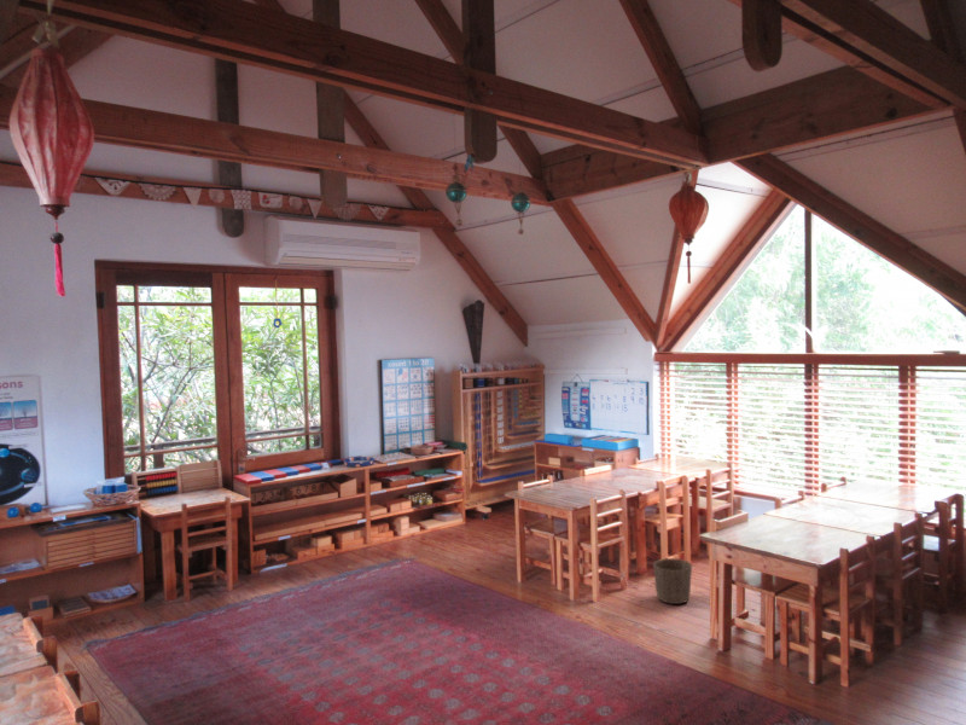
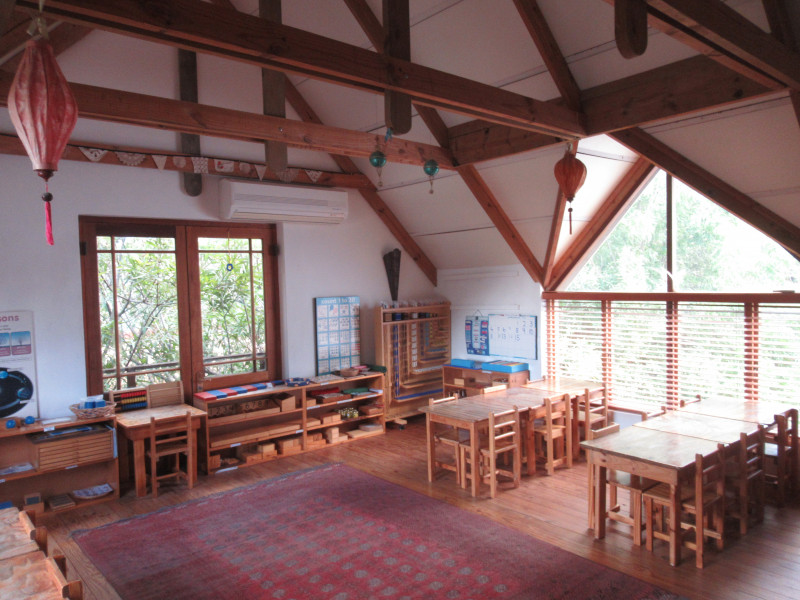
- waste basket [652,557,693,605]
